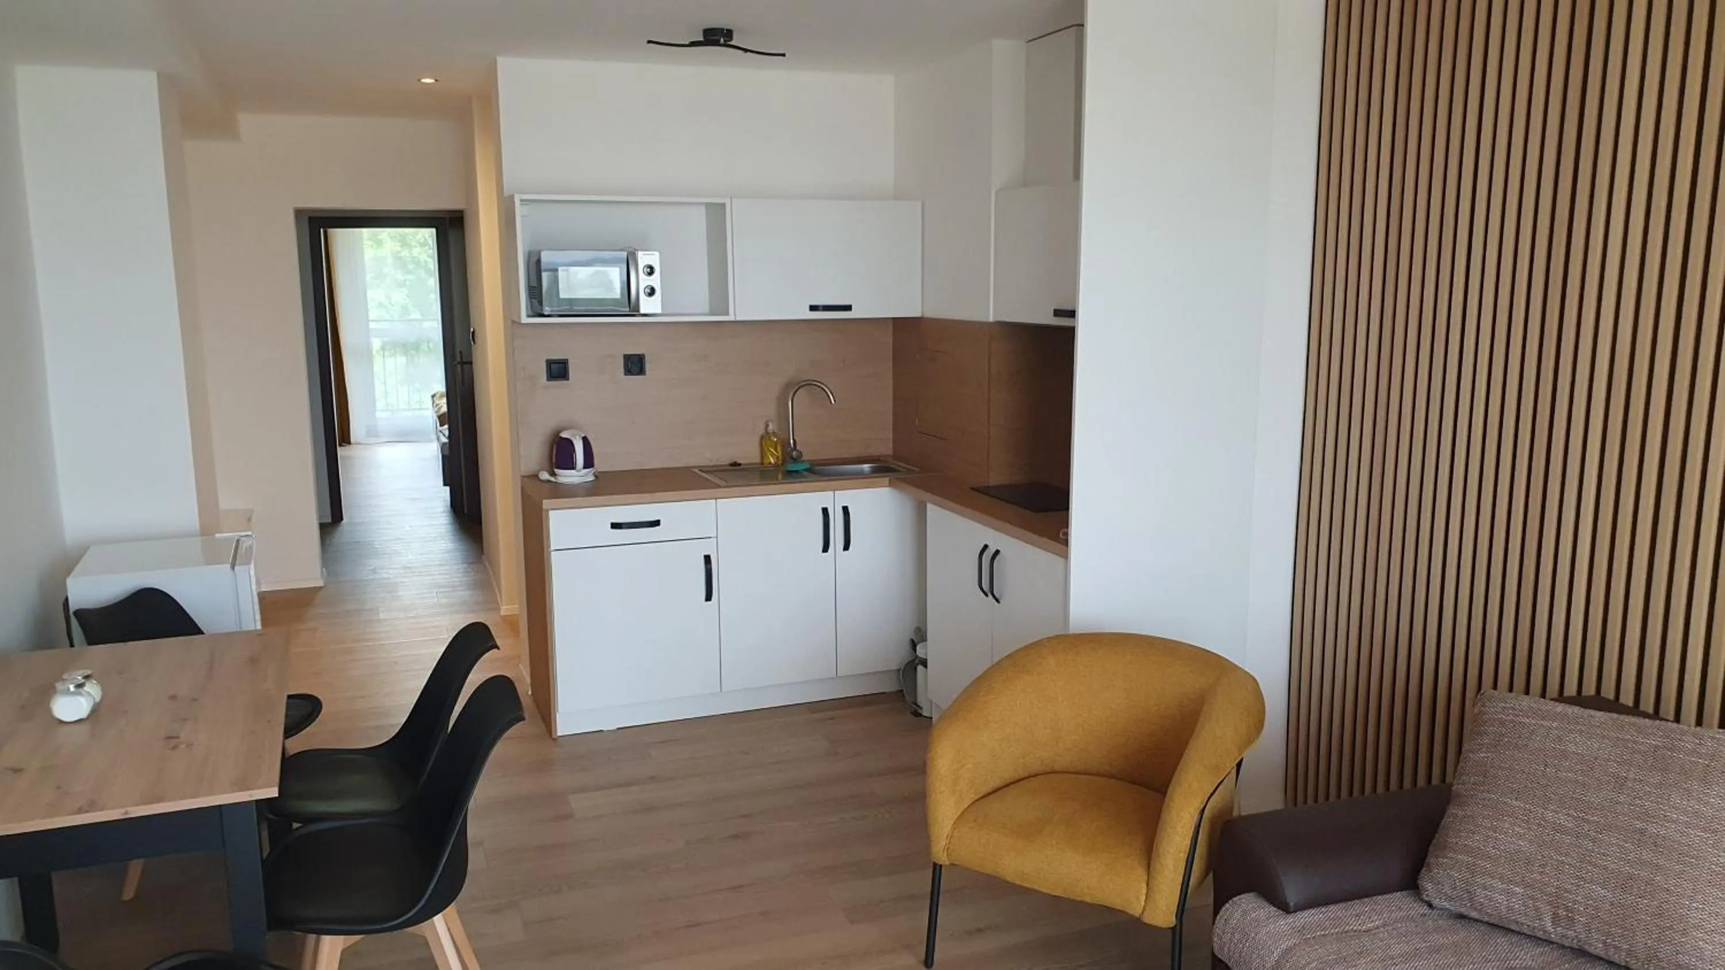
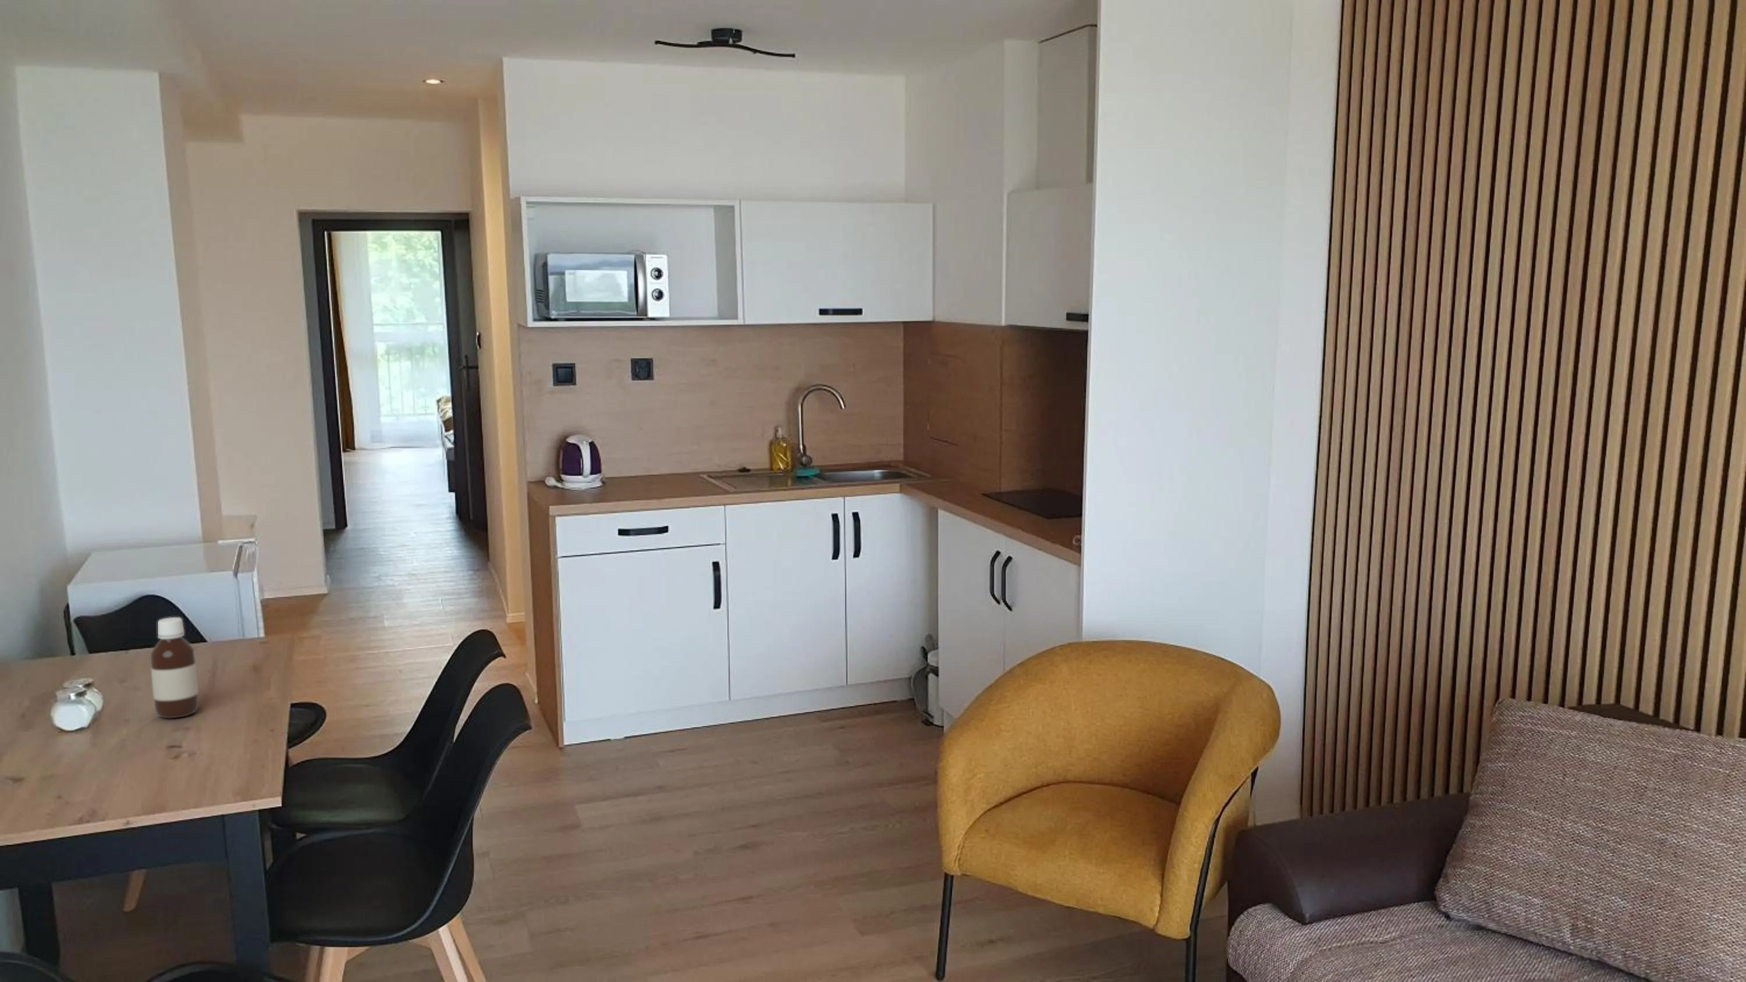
+ bottle [150,616,199,718]
